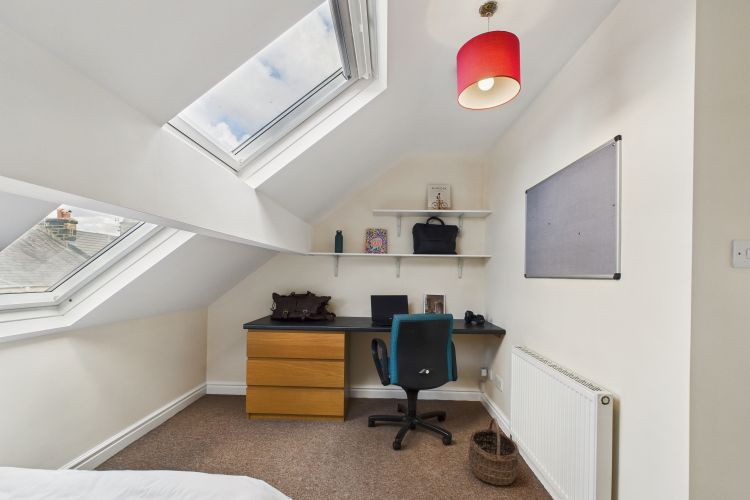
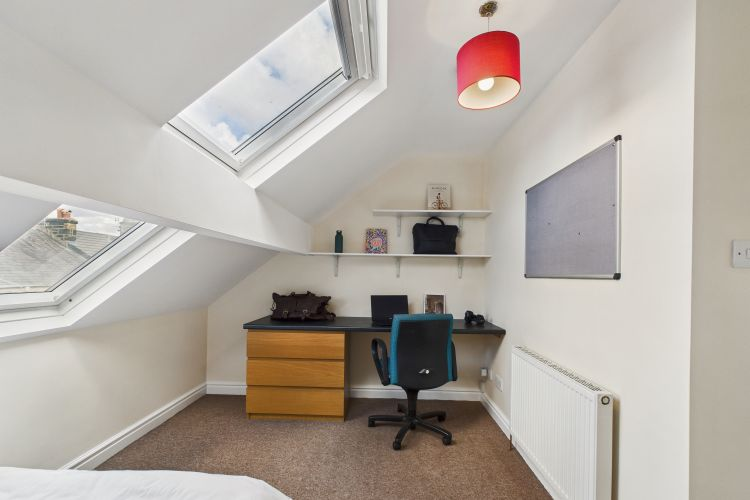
- wicker basket [468,417,520,486]
